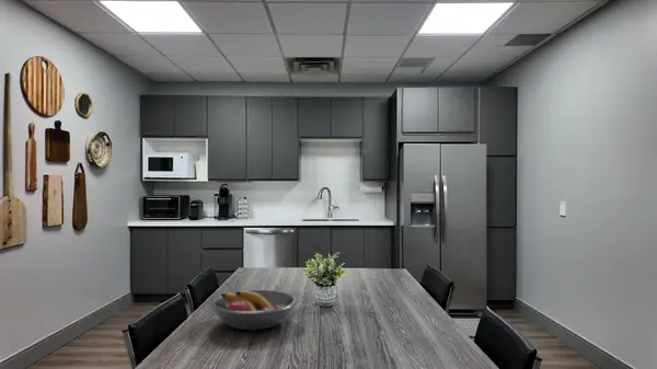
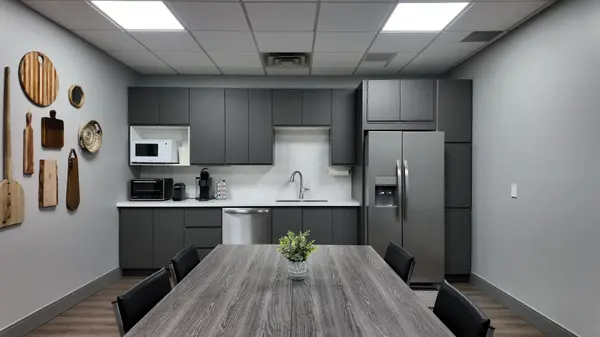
- fruit bowl [209,288,298,331]
